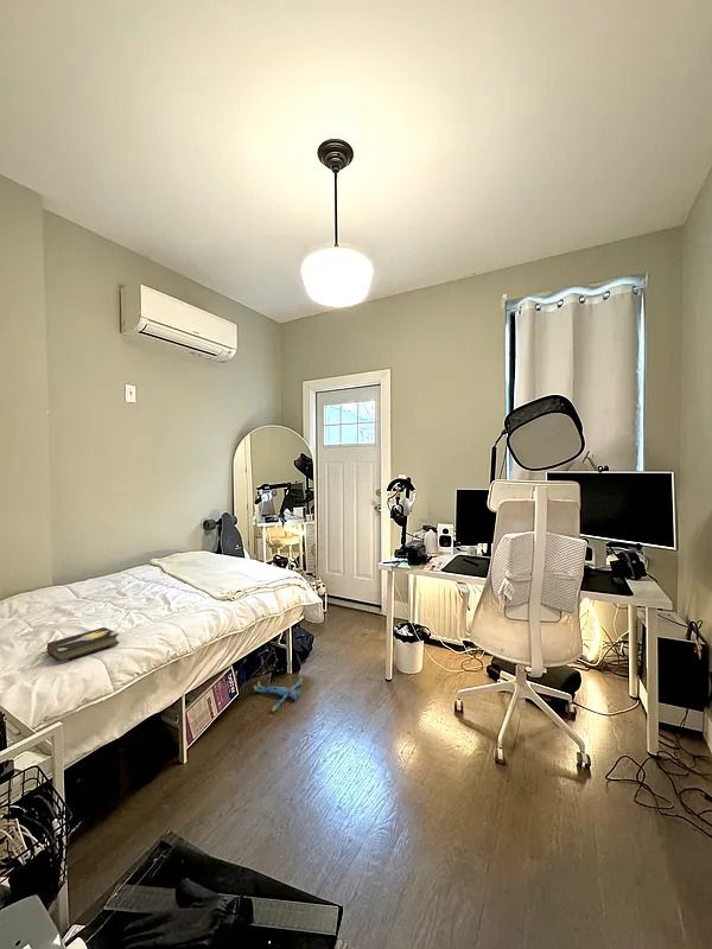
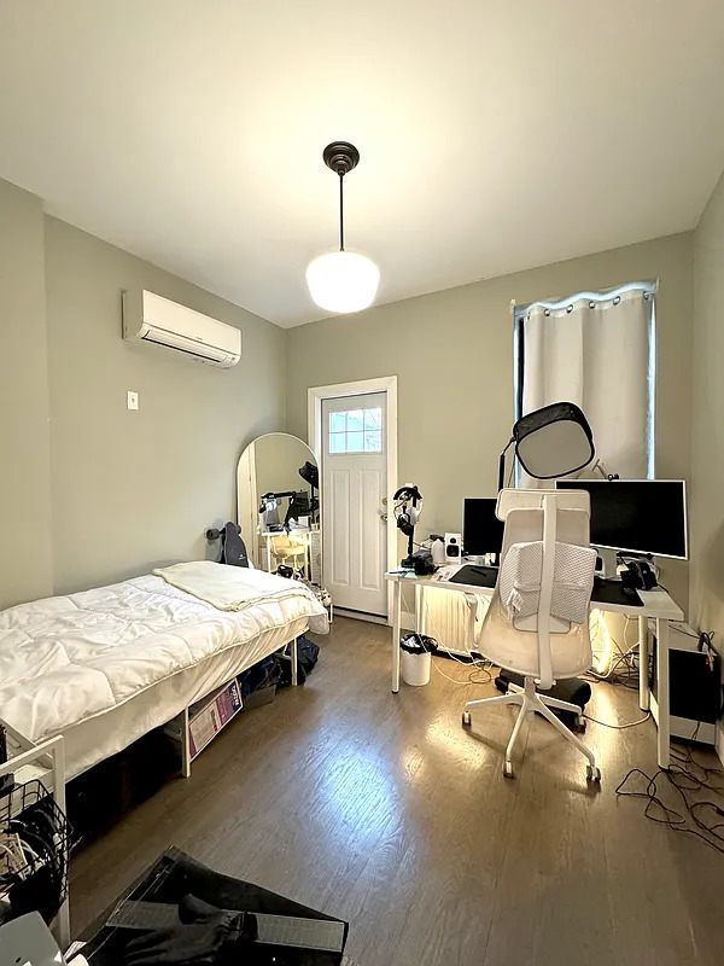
- plush toy [253,677,304,713]
- hardback book [40,626,120,664]
